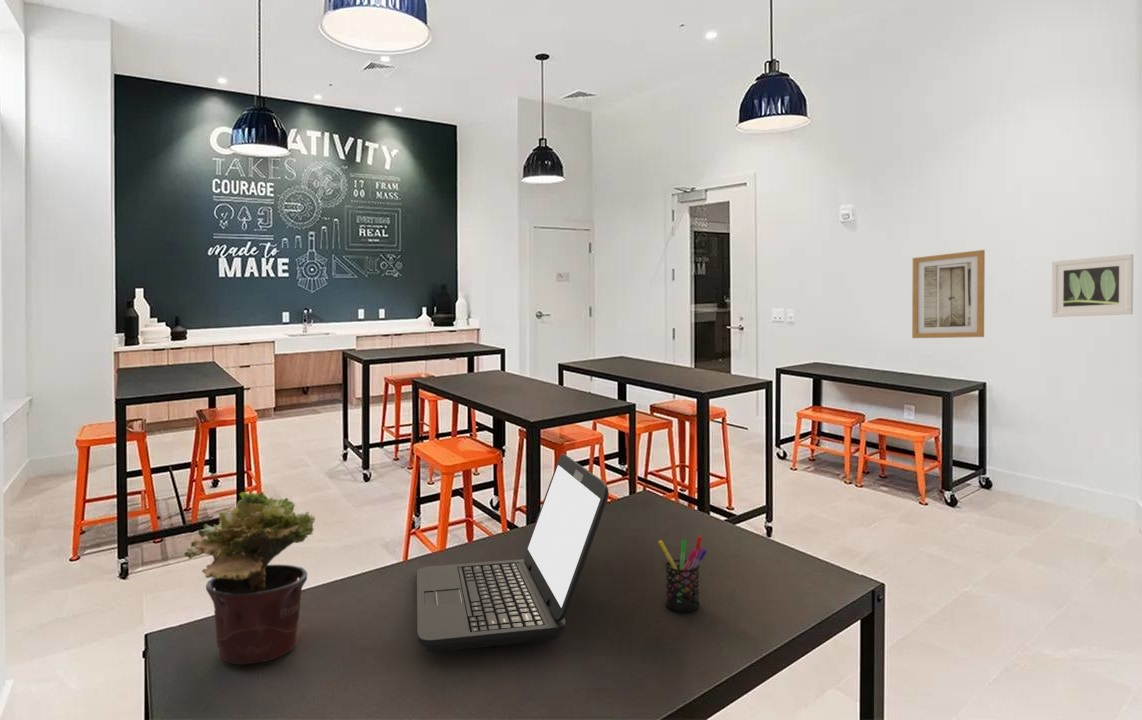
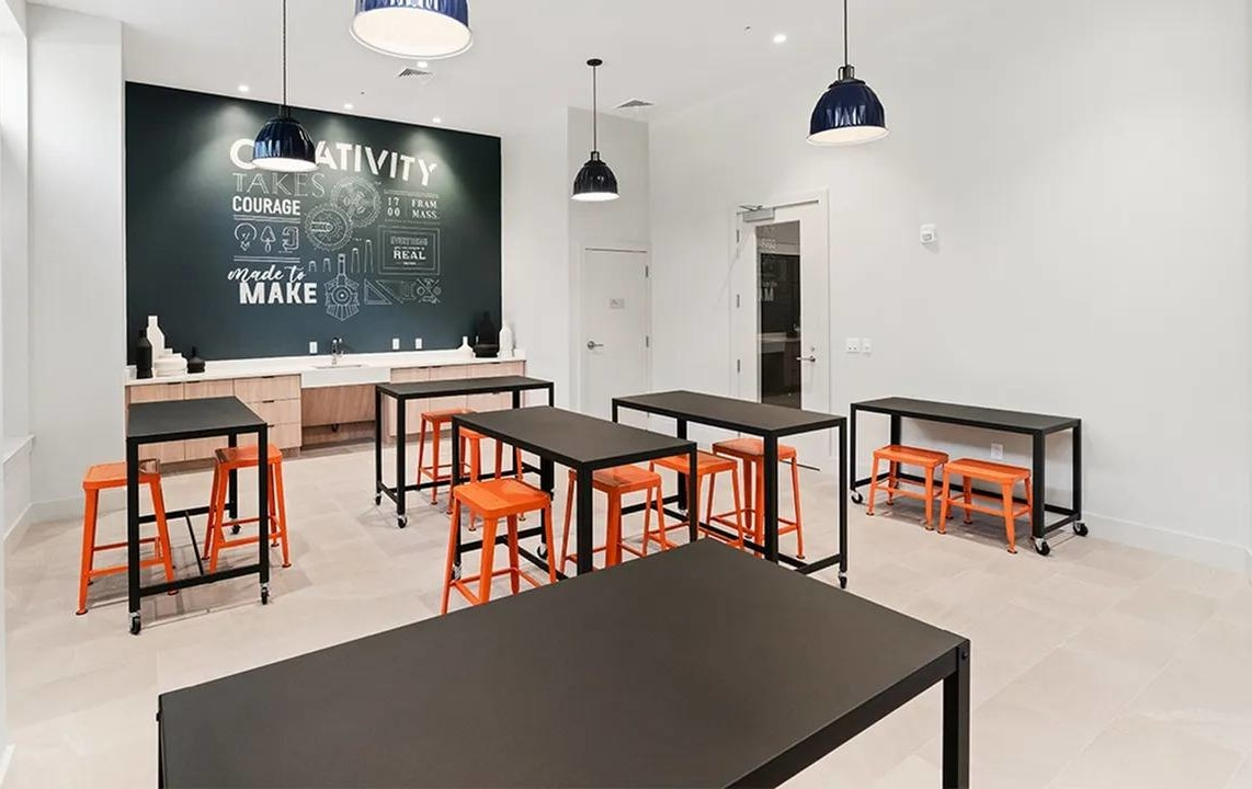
- pen holder [657,535,708,612]
- wall art [911,249,986,339]
- potted plant [183,490,316,666]
- laptop [416,453,610,653]
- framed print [1051,253,1134,318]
